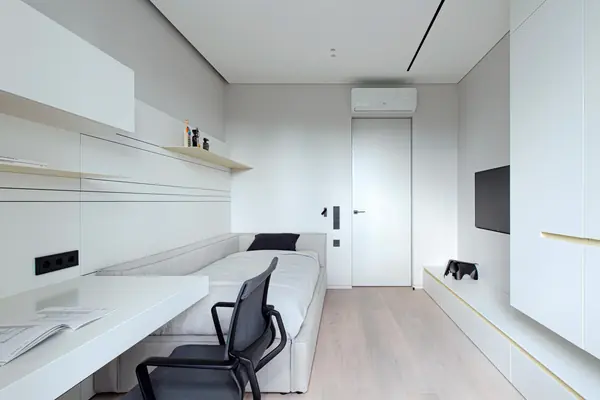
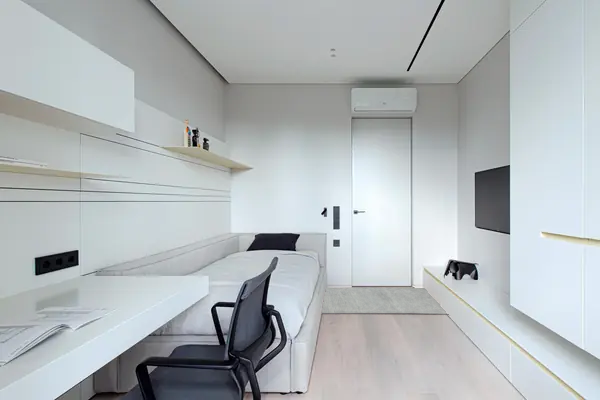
+ rug [321,286,448,315]
